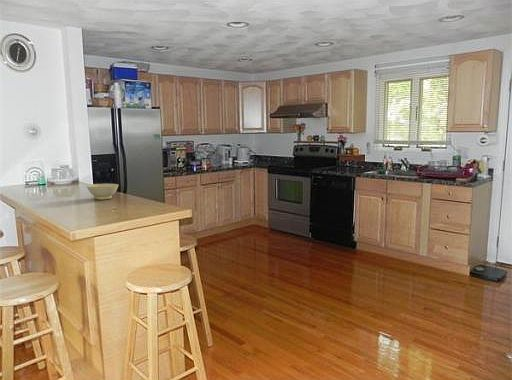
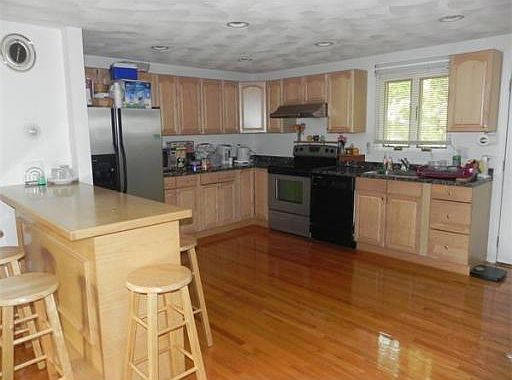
- bowl [86,183,120,201]
